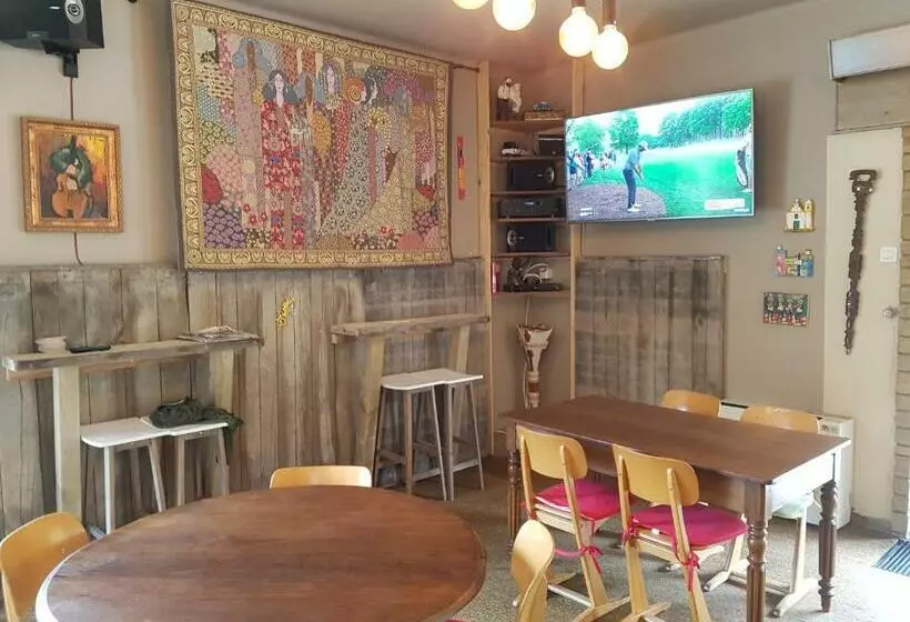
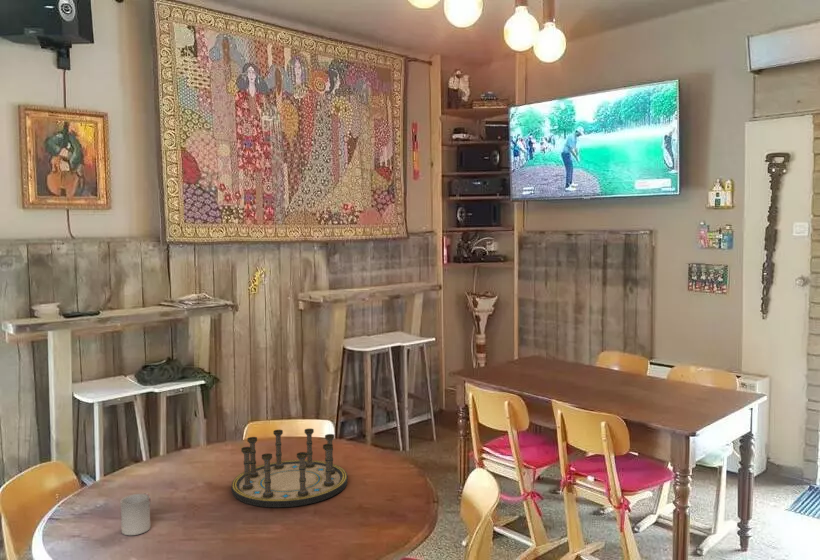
+ board game [231,428,348,508]
+ cup [119,493,151,536]
